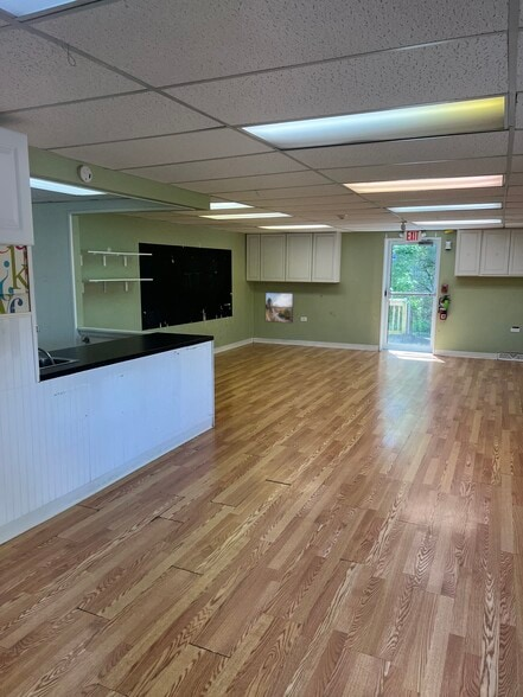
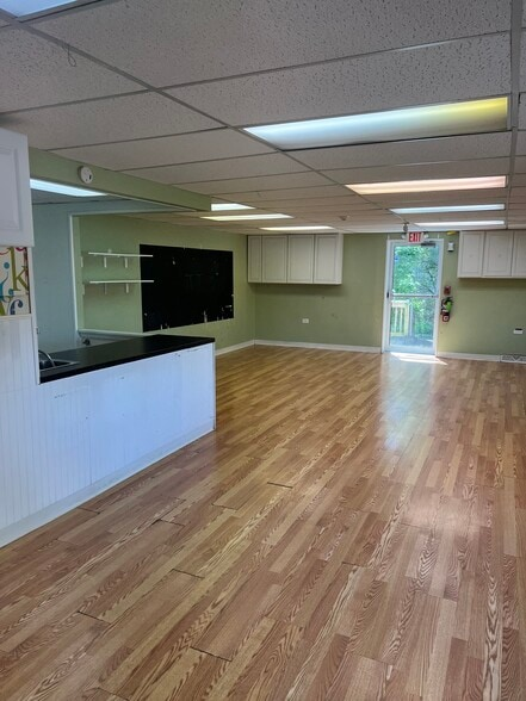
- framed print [264,292,294,325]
